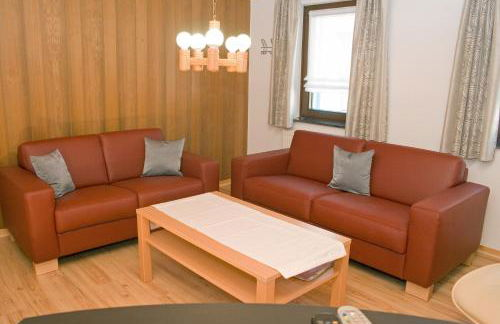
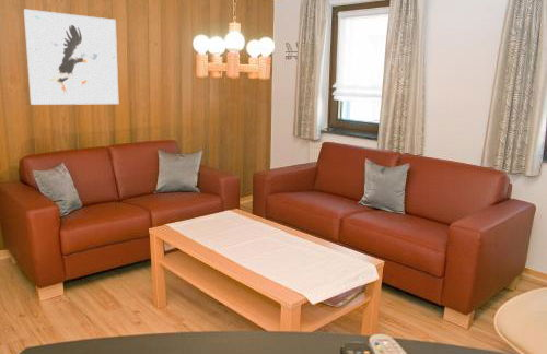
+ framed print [23,9,119,106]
